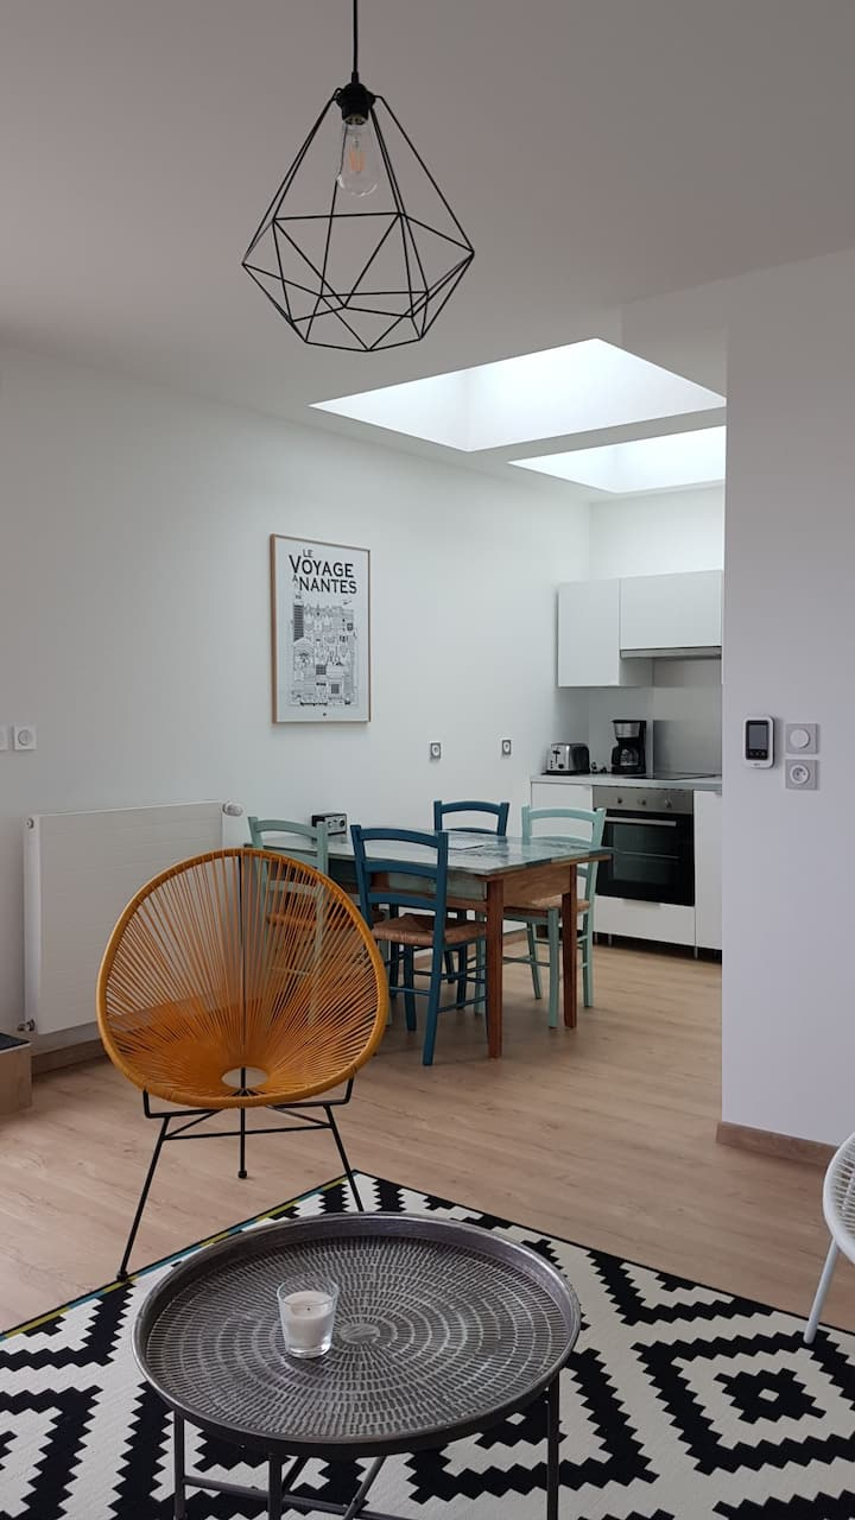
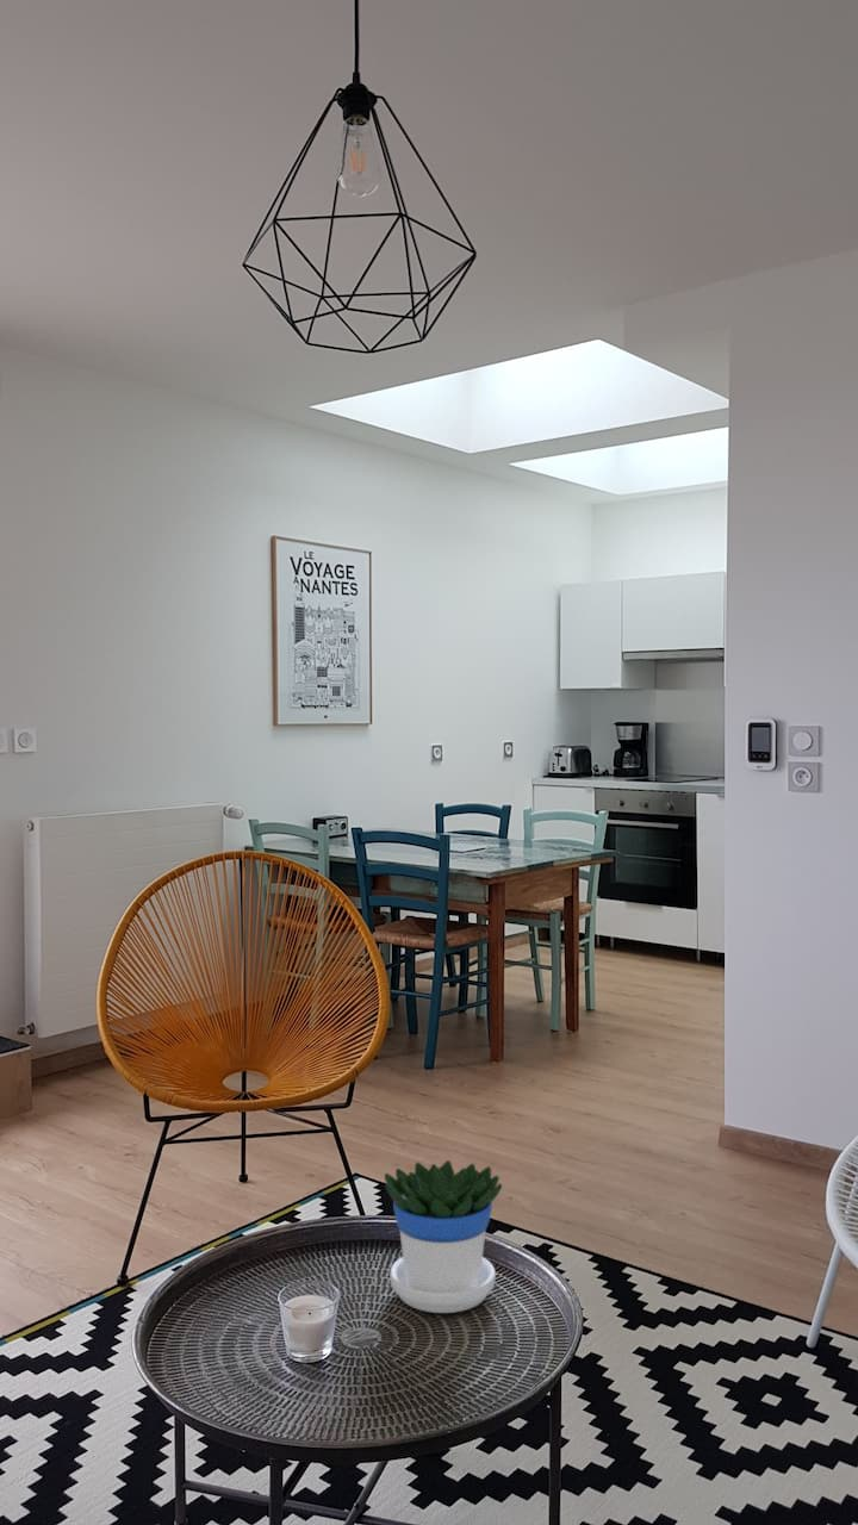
+ flowerpot [384,1159,503,1314]
